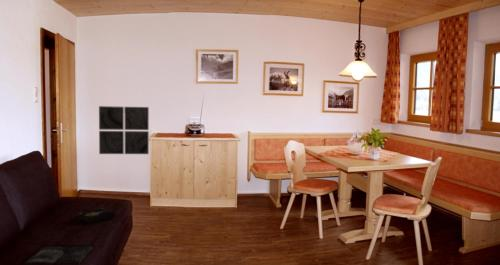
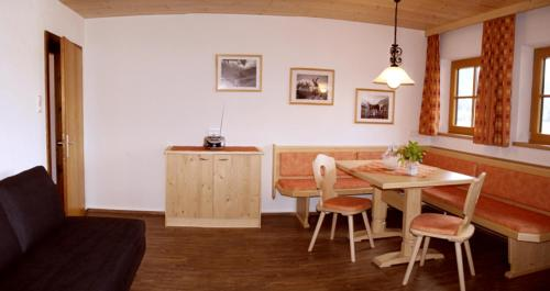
- wall art [98,105,150,155]
- hardback book [77,207,116,225]
- magazine [23,245,94,265]
